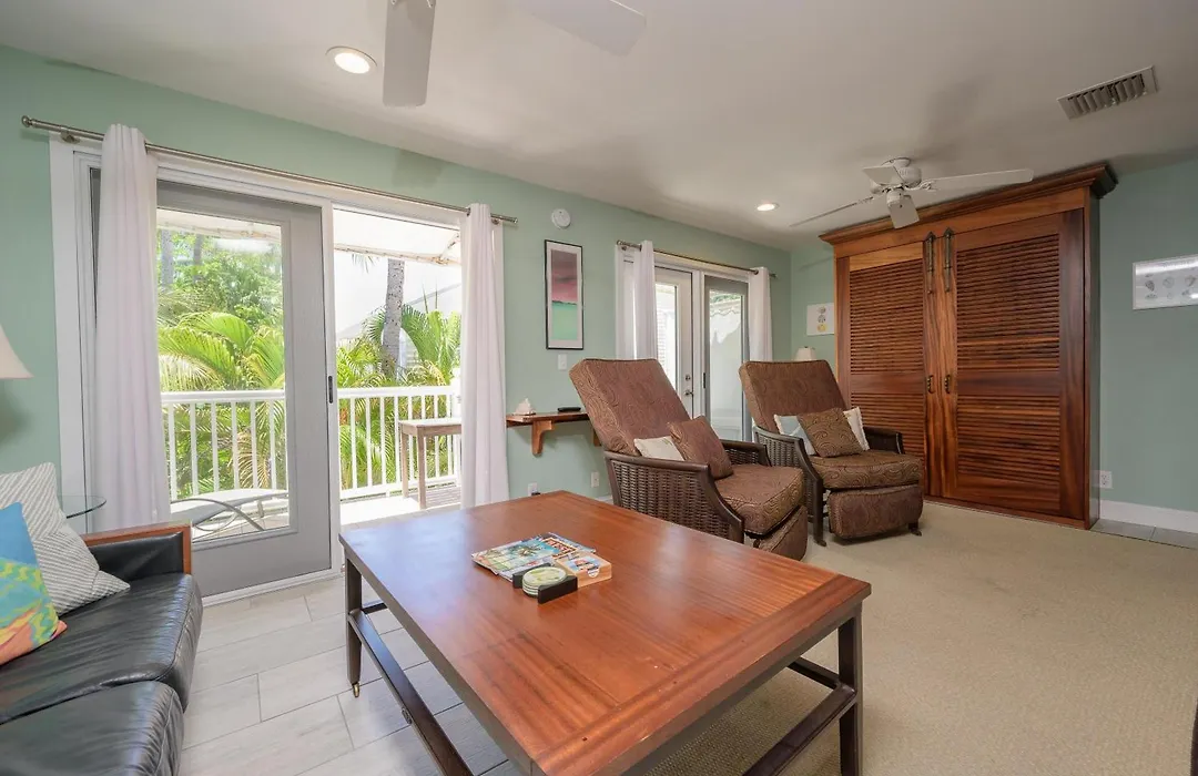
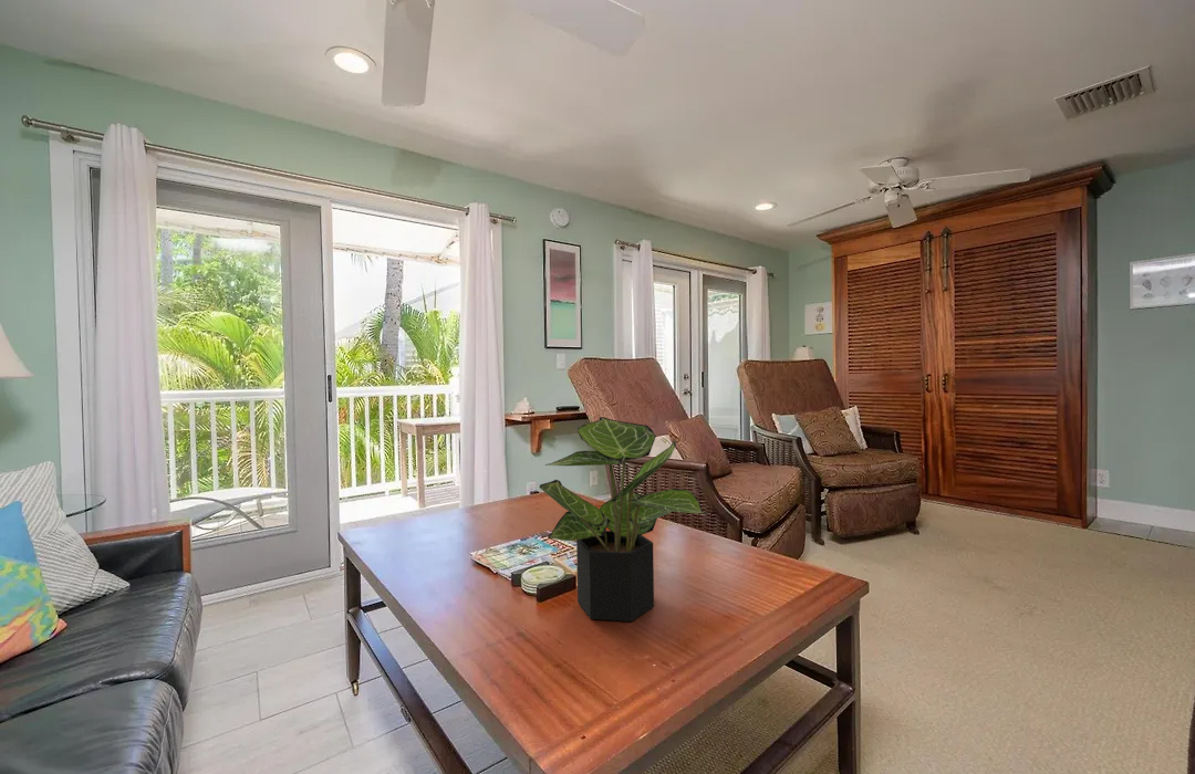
+ potted plant [538,416,708,623]
